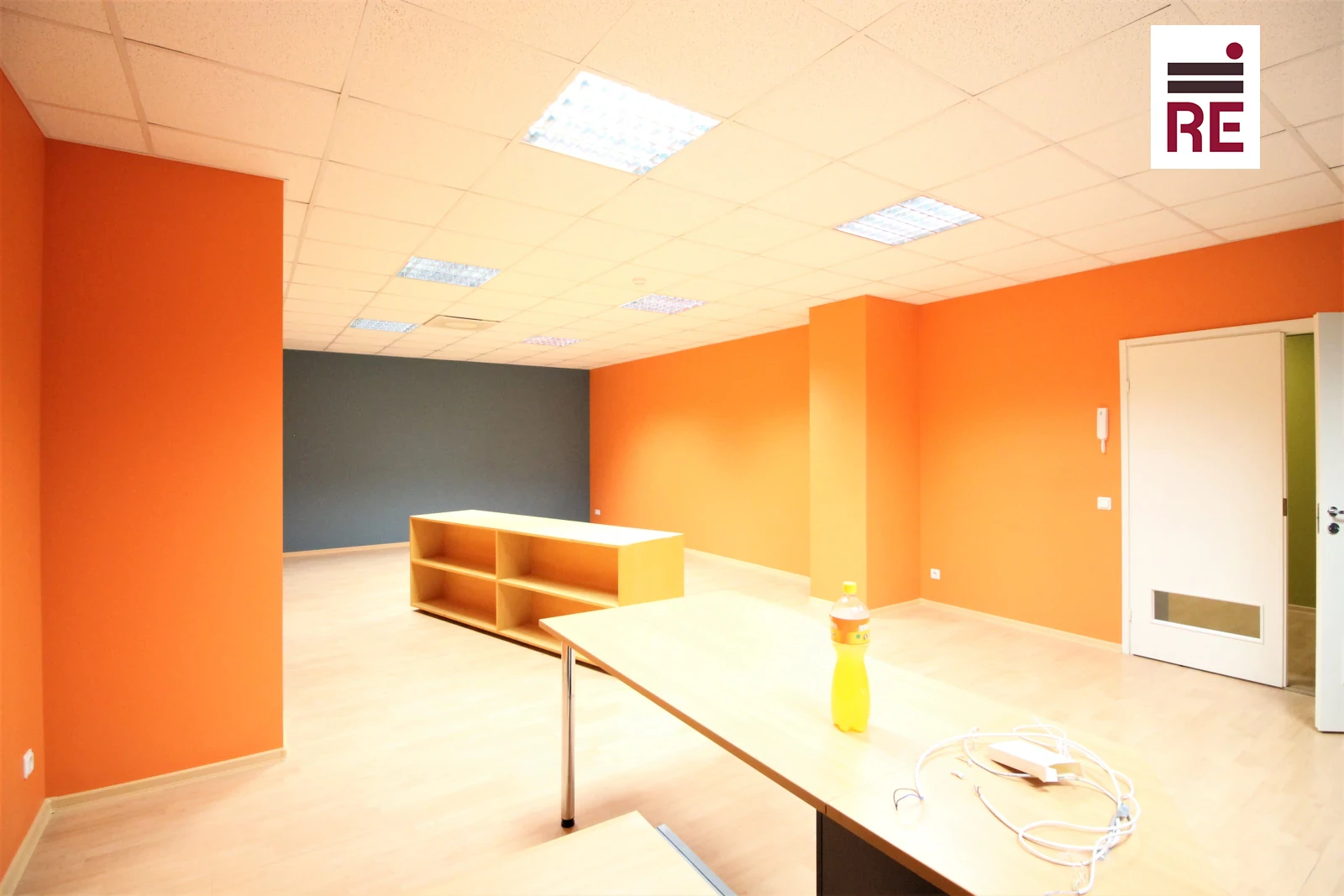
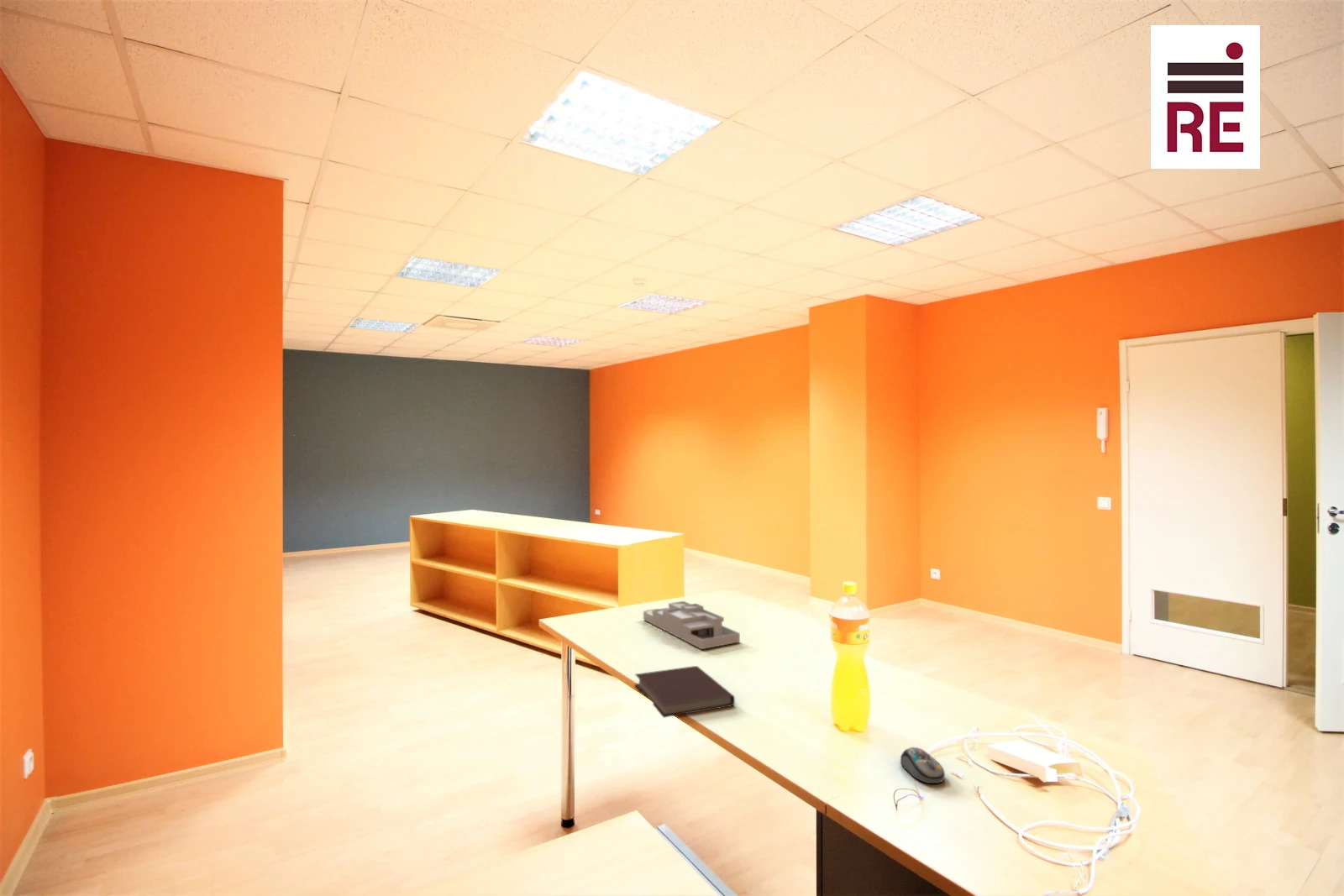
+ notebook [634,665,736,719]
+ desk organizer [643,600,741,650]
+ computer mouse [900,747,946,784]
